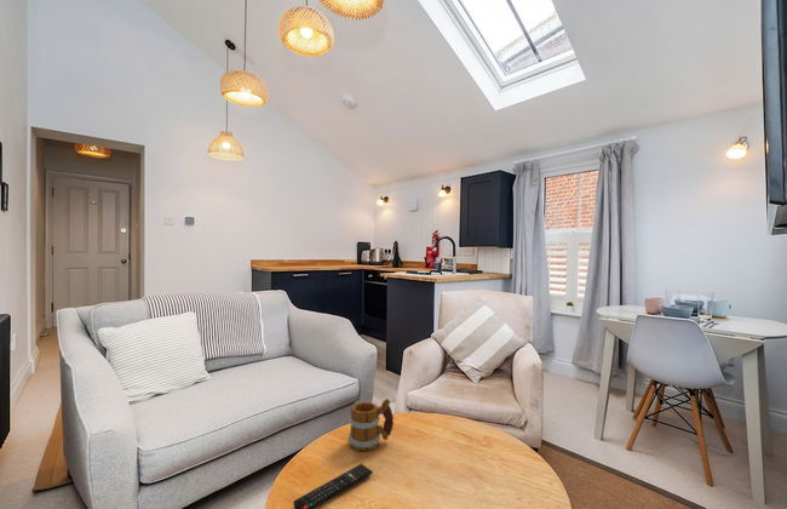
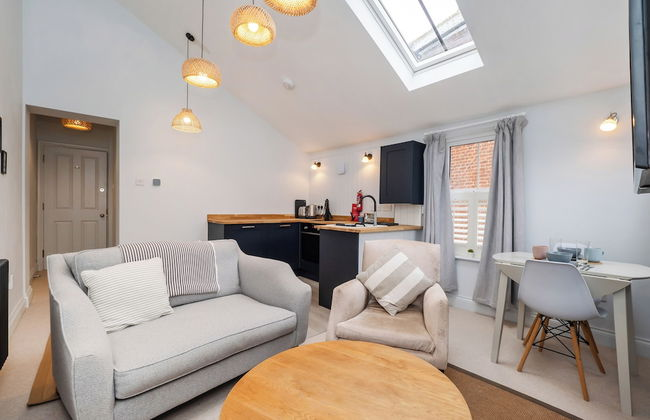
- remote control [293,463,374,509]
- mug [347,398,395,452]
